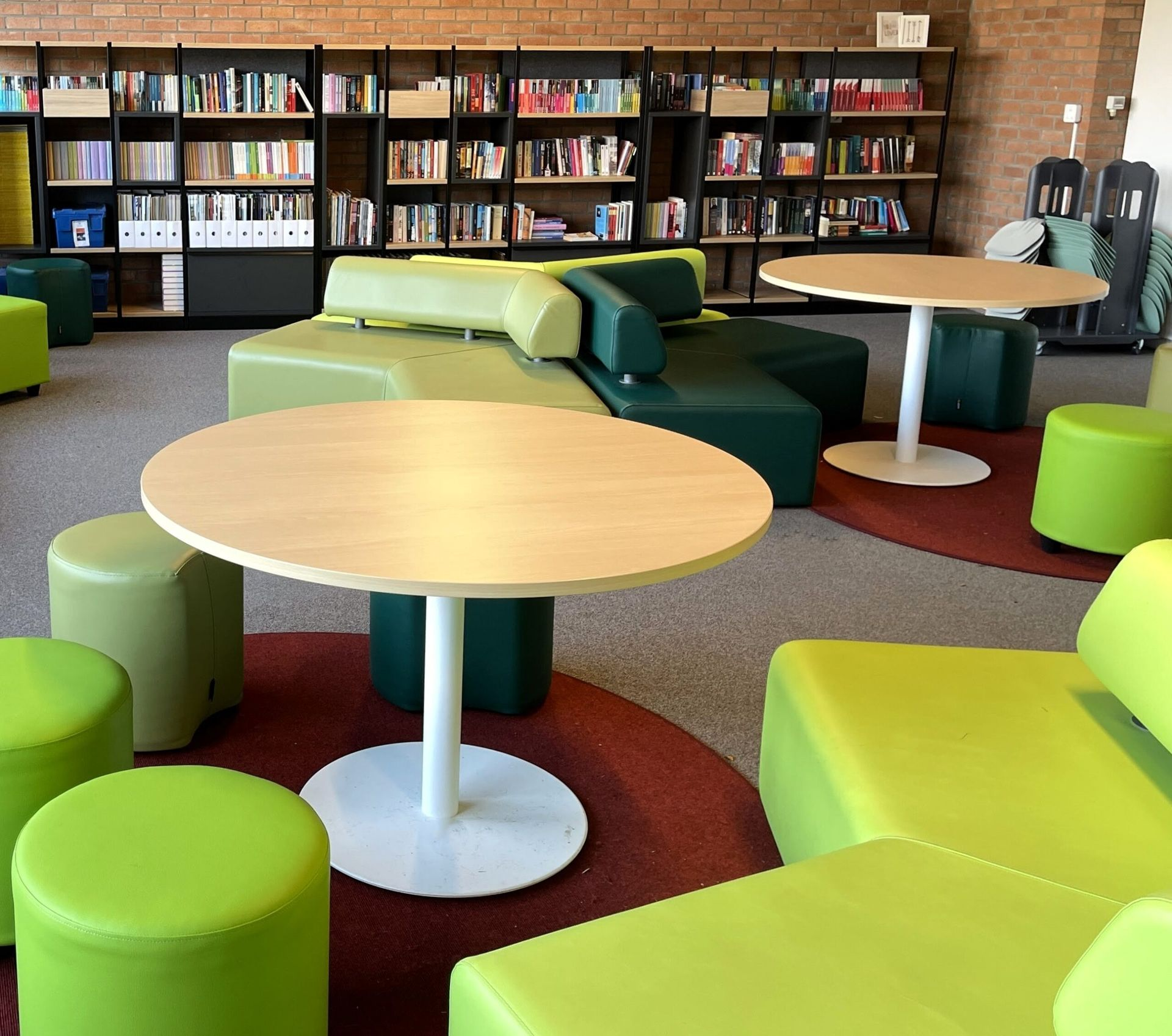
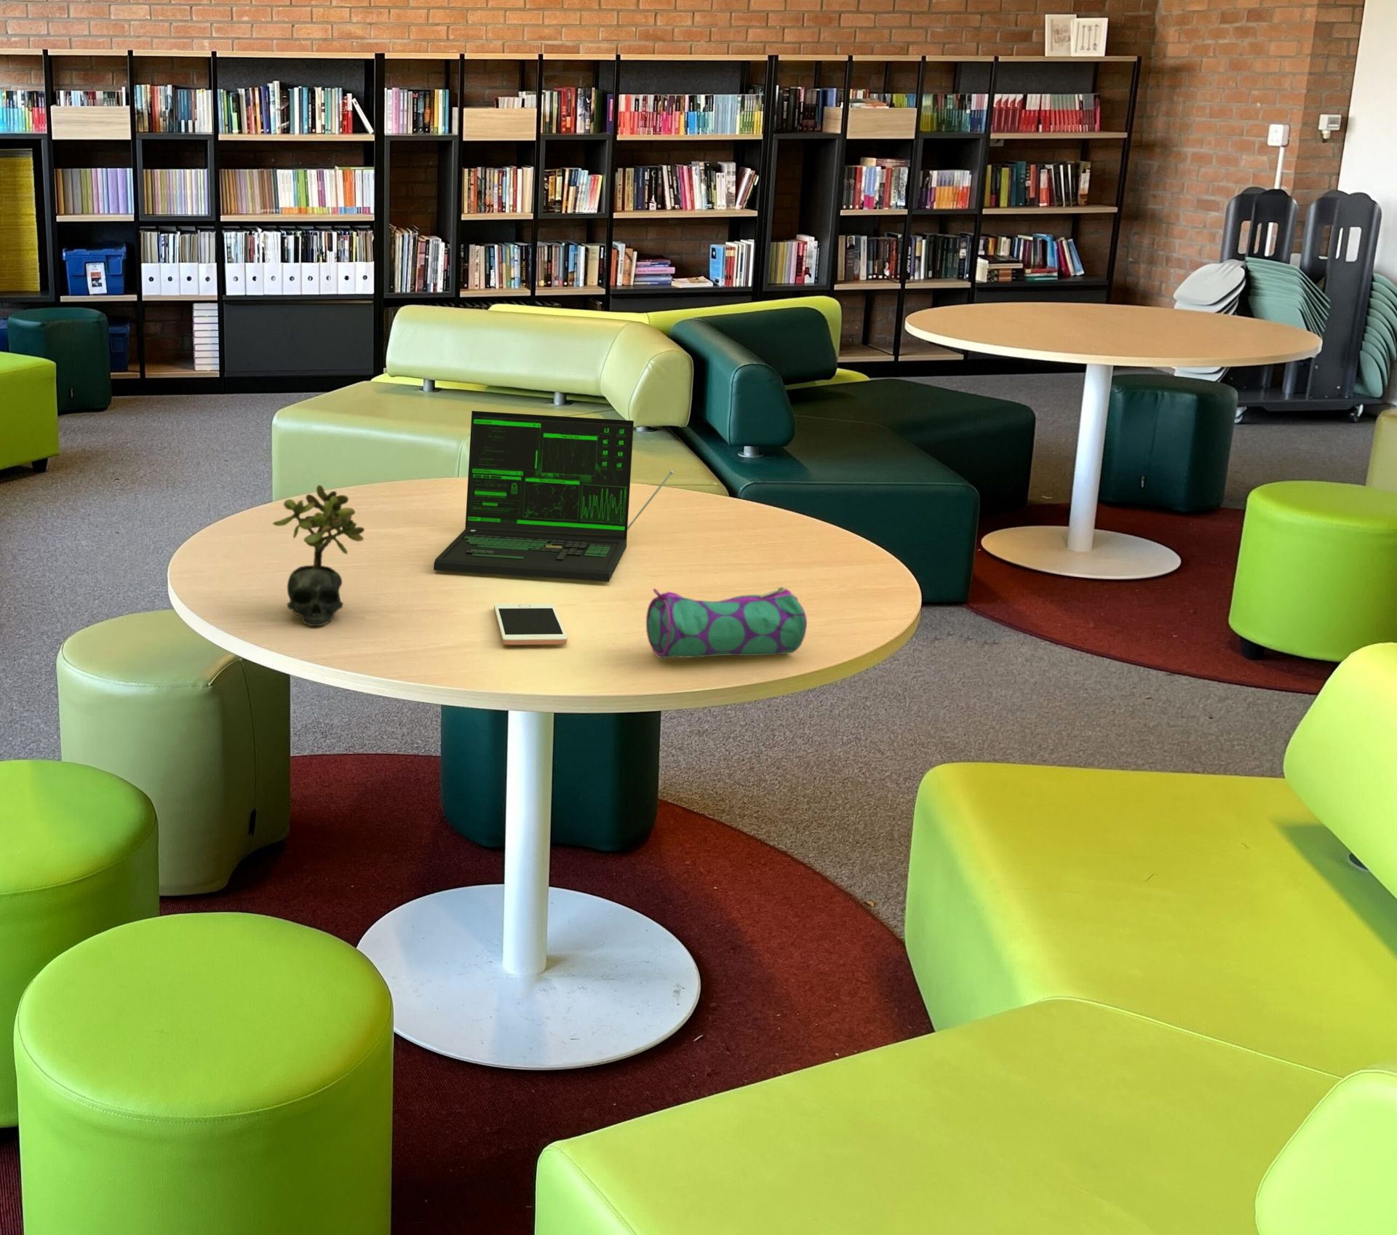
+ pencil case [645,585,808,658]
+ succulent plant [272,484,365,627]
+ cell phone [493,602,569,646]
+ laptop [433,410,675,582]
